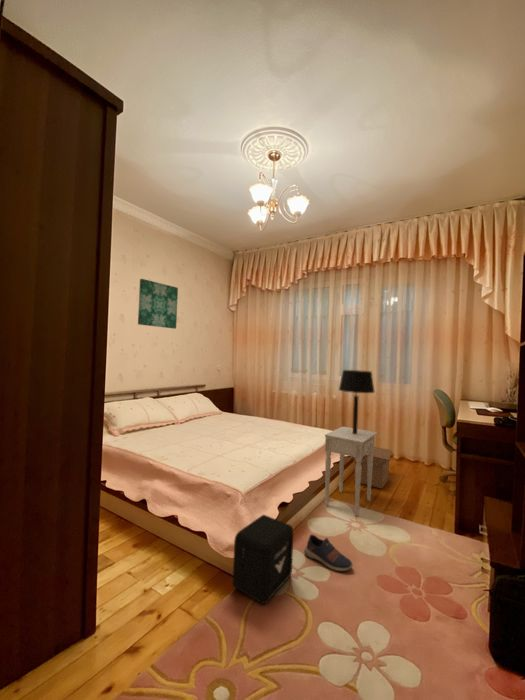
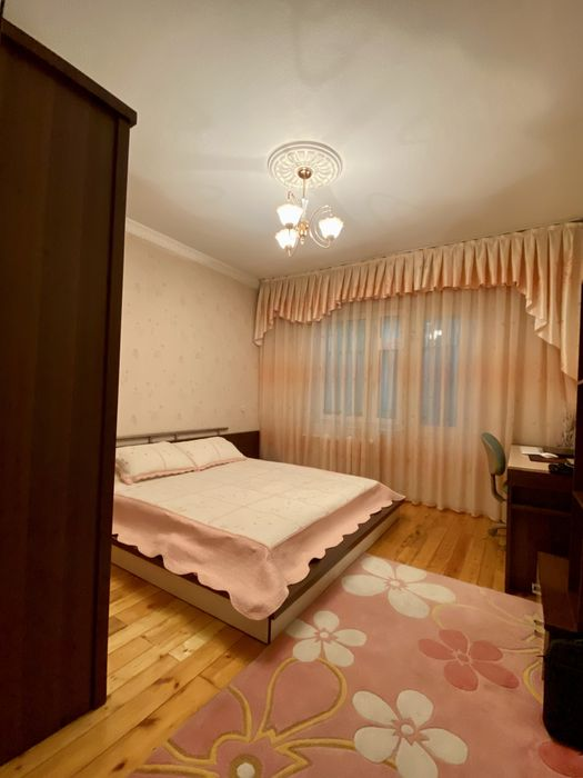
- nightstand [324,425,378,517]
- box [351,446,393,490]
- shoe [304,534,354,572]
- air purifier [232,514,294,605]
- wall art [137,278,179,330]
- table lamp [338,369,376,434]
